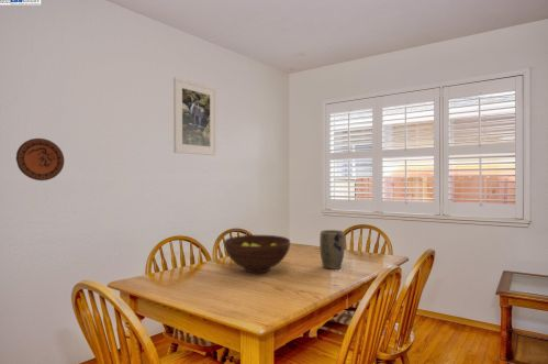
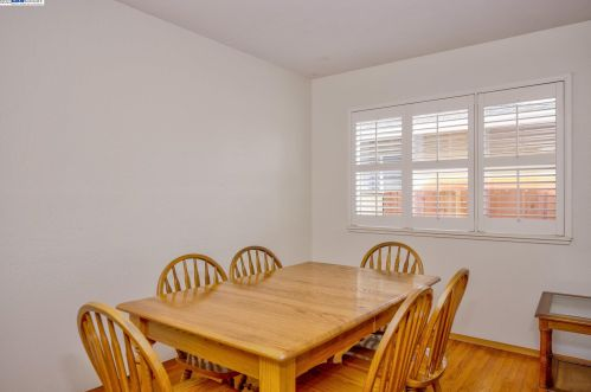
- decorative plate [15,137,65,181]
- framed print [172,76,217,156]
- plant pot [318,229,346,271]
- fruit bowl [223,234,291,274]
